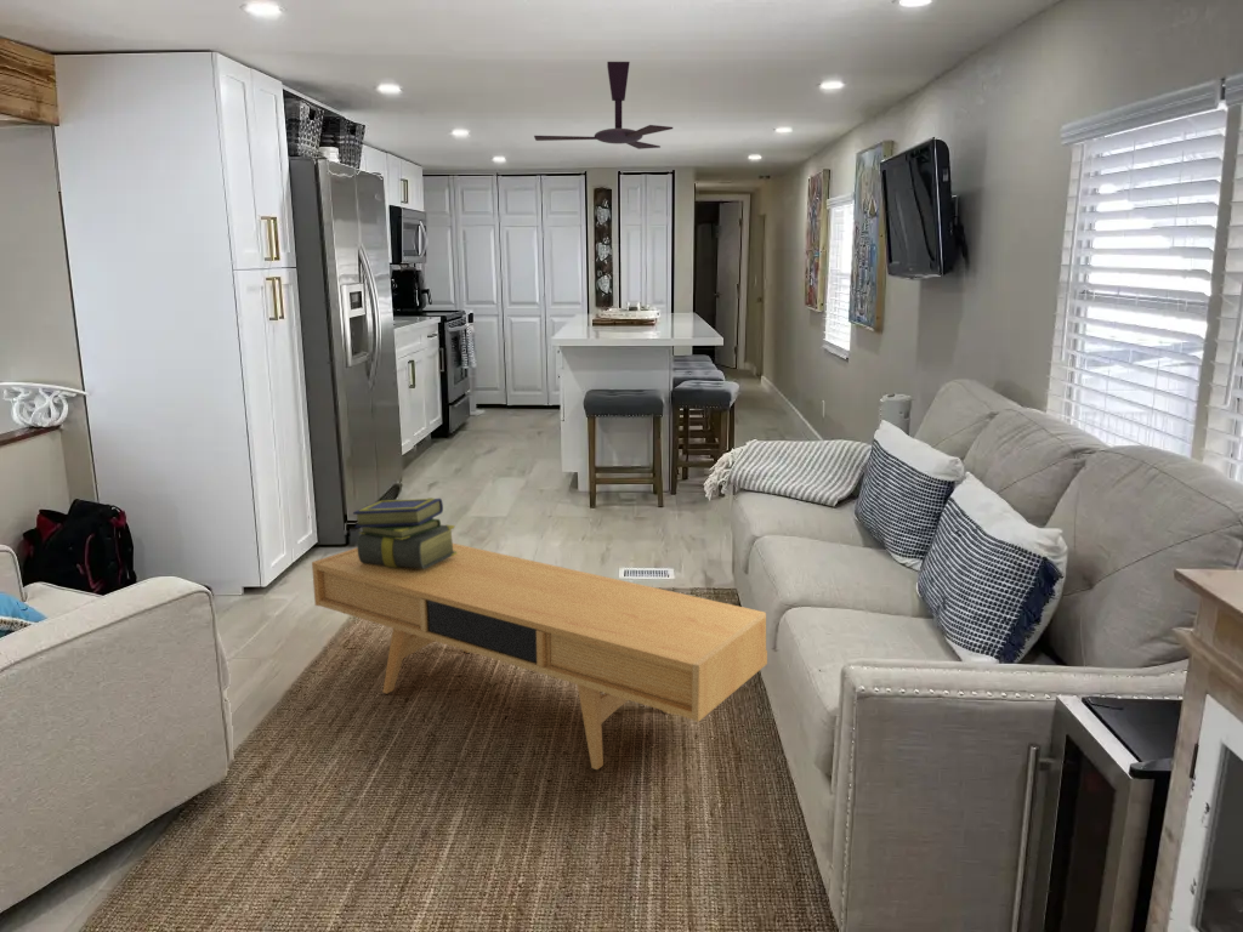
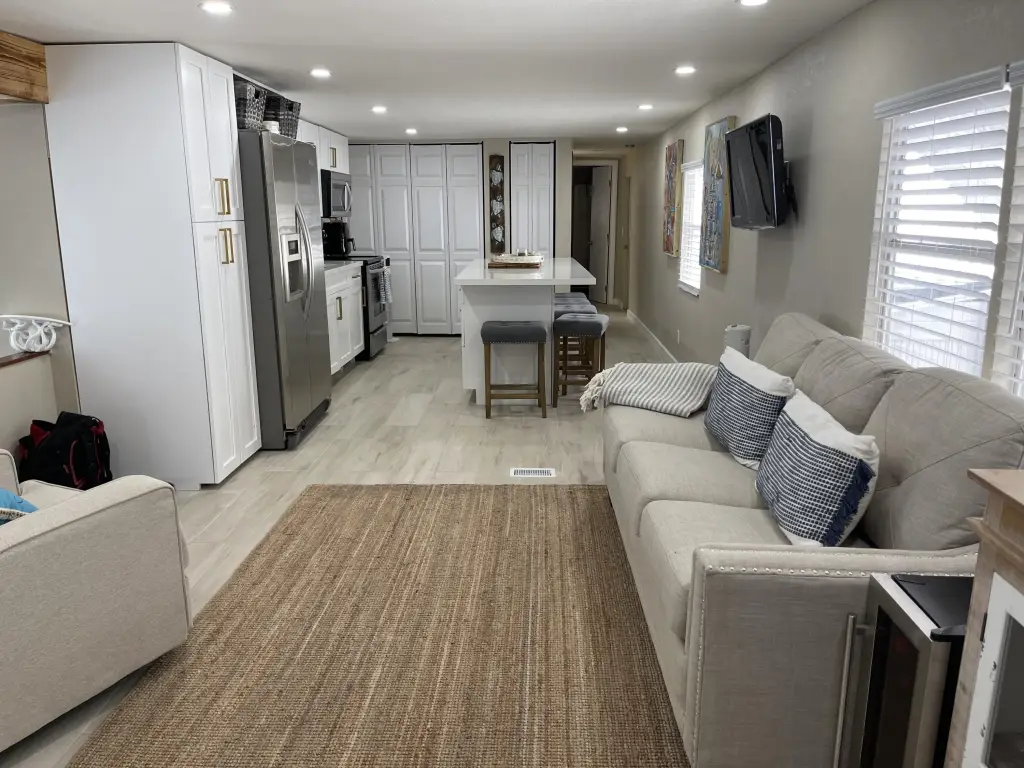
- ceiling fan [533,61,674,150]
- tv console [311,542,768,771]
- stack of books [352,496,458,569]
